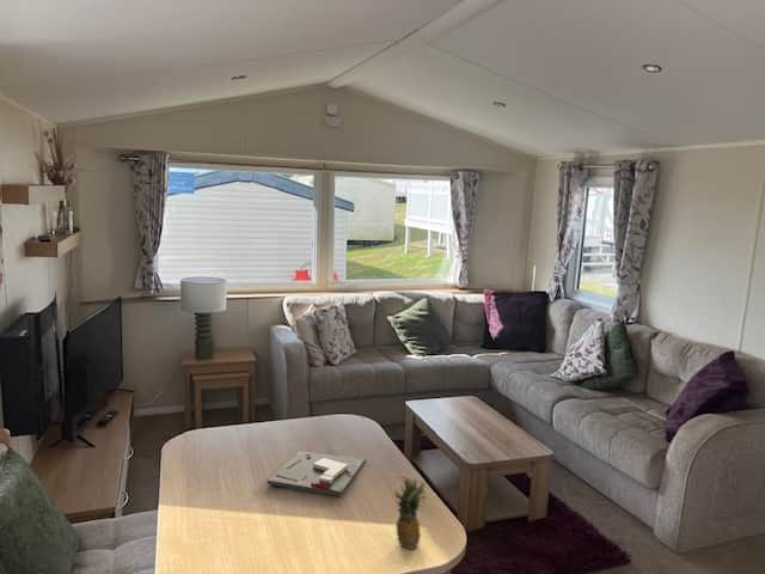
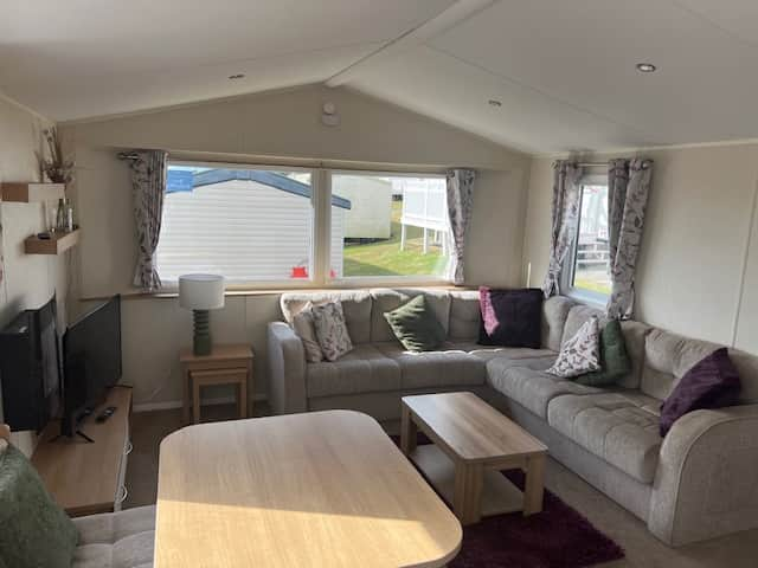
- board game [267,451,367,497]
- fruit [393,476,429,550]
